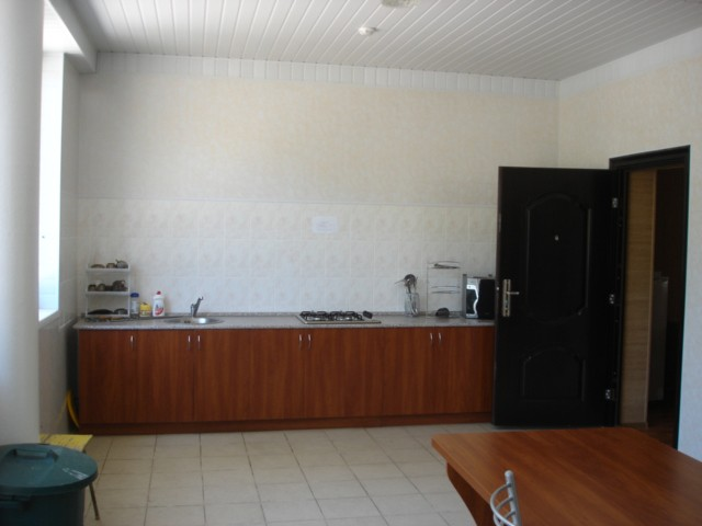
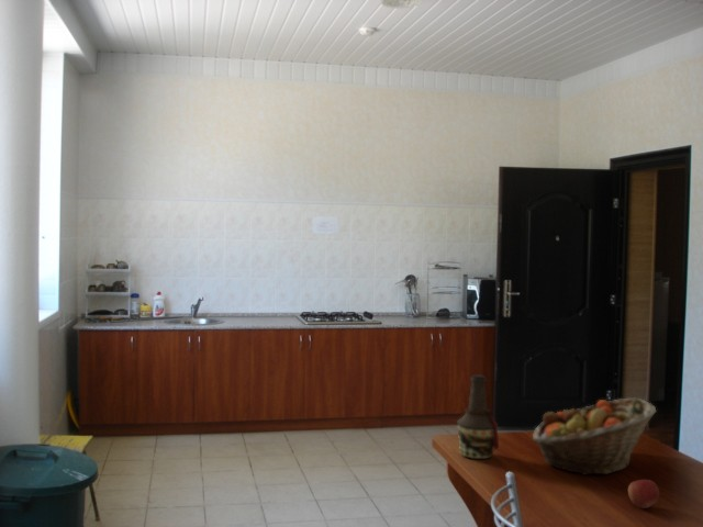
+ fruit basket [532,397,658,476]
+ bottle [456,373,500,460]
+ apple [627,479,660,509]
